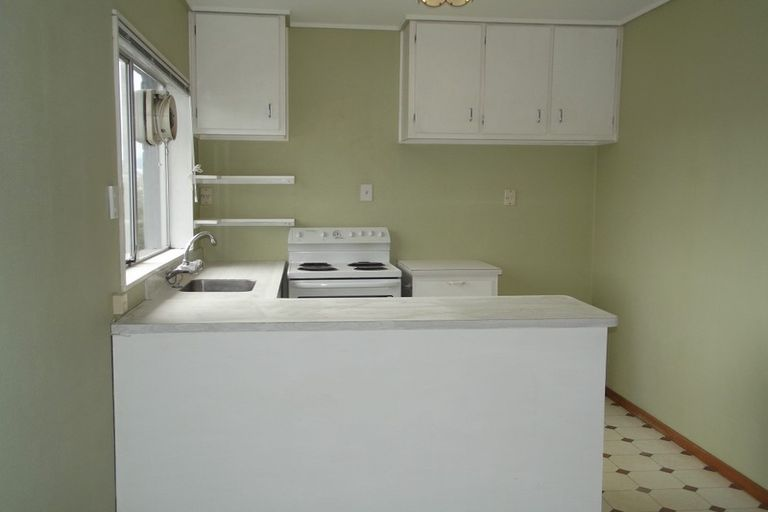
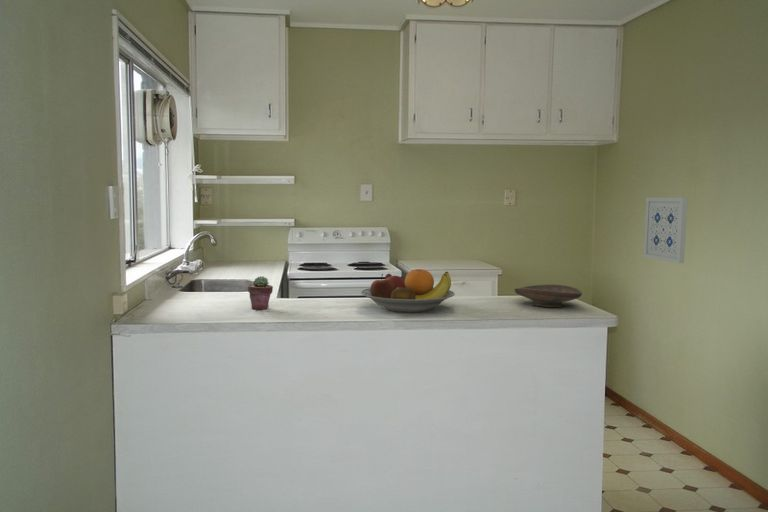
+ wall art [643,197,688,264]
+ fruit bowl [360,268,456,313]
+ decorative bowl [513,283,583,308]
+ potted succulent [247,275,274,311]
